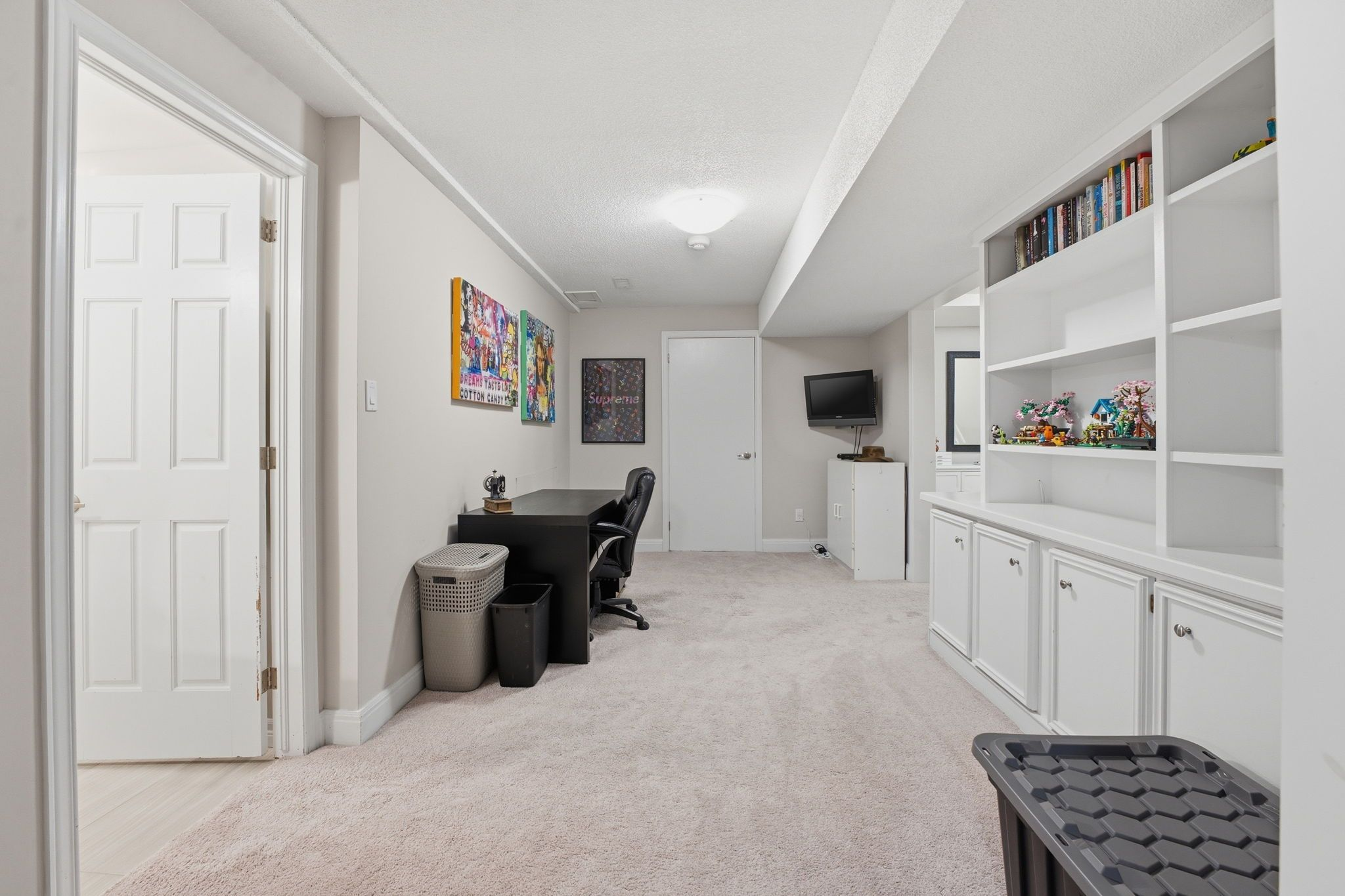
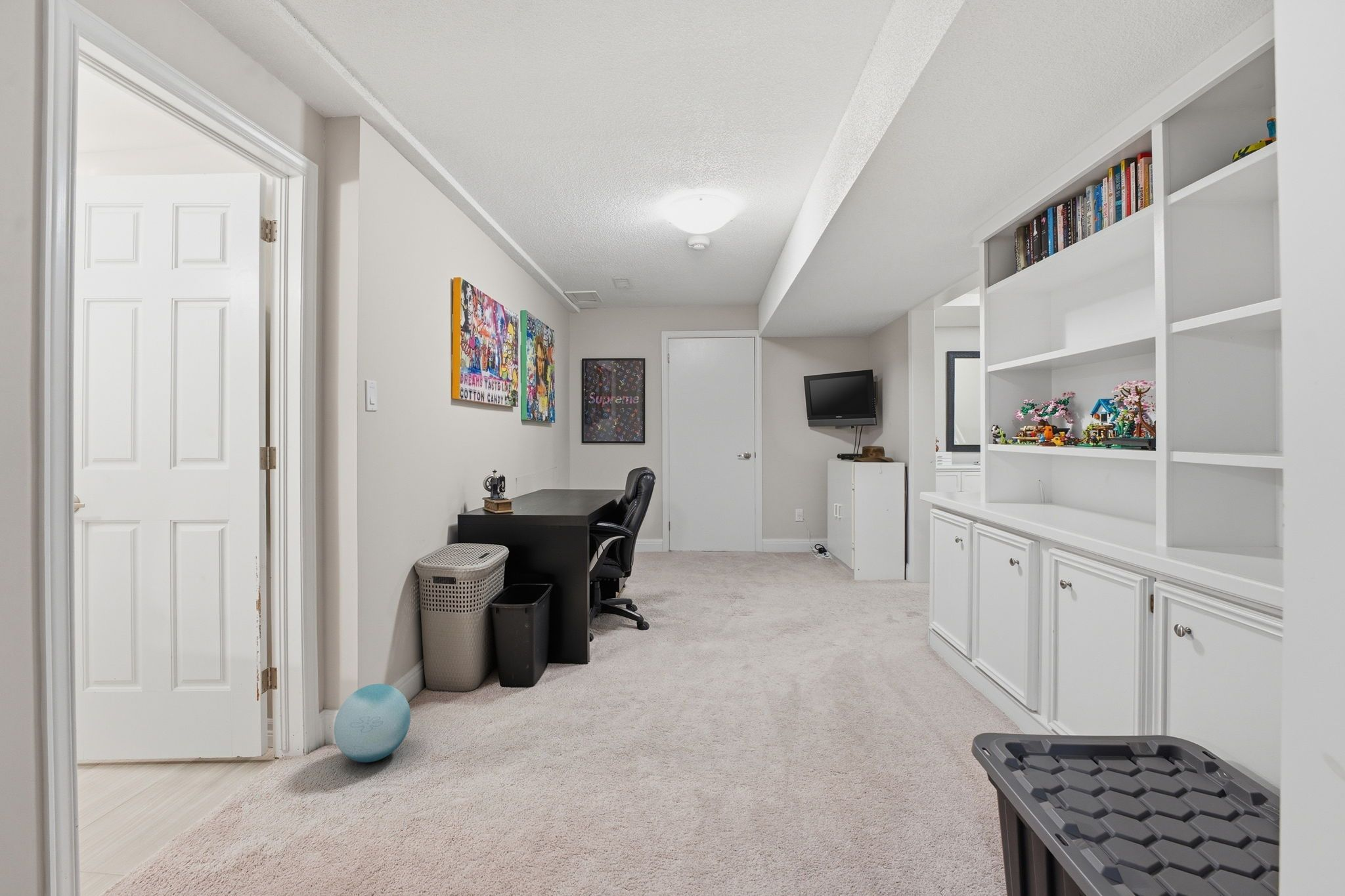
+ ball [333,683,411,763]
